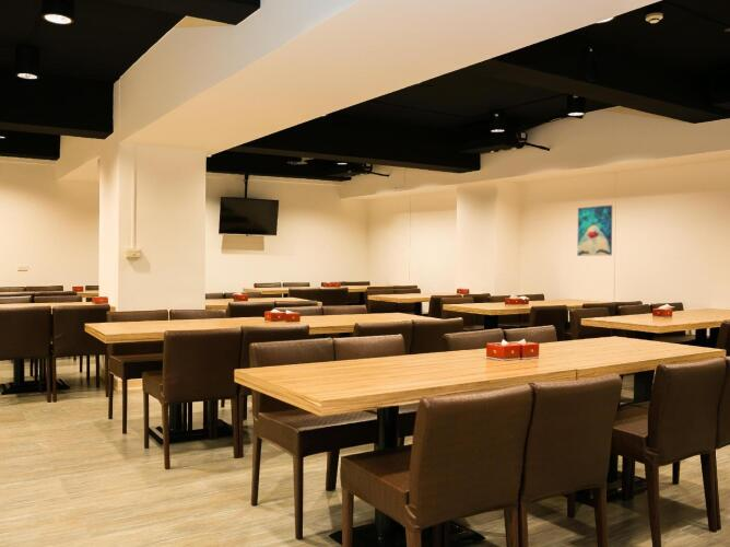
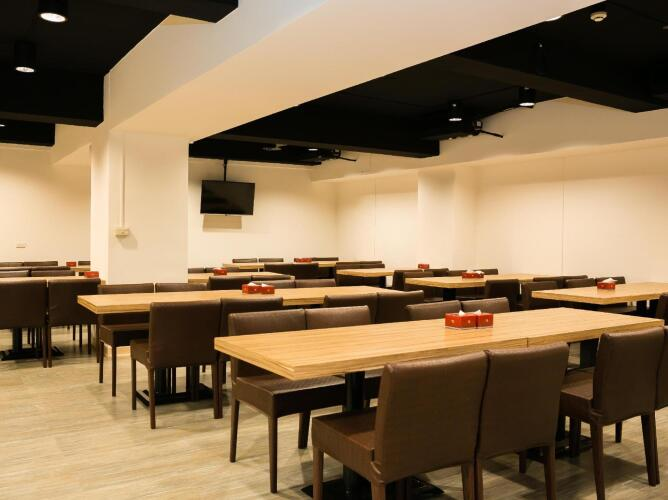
- wall art [577,205,613,257]
